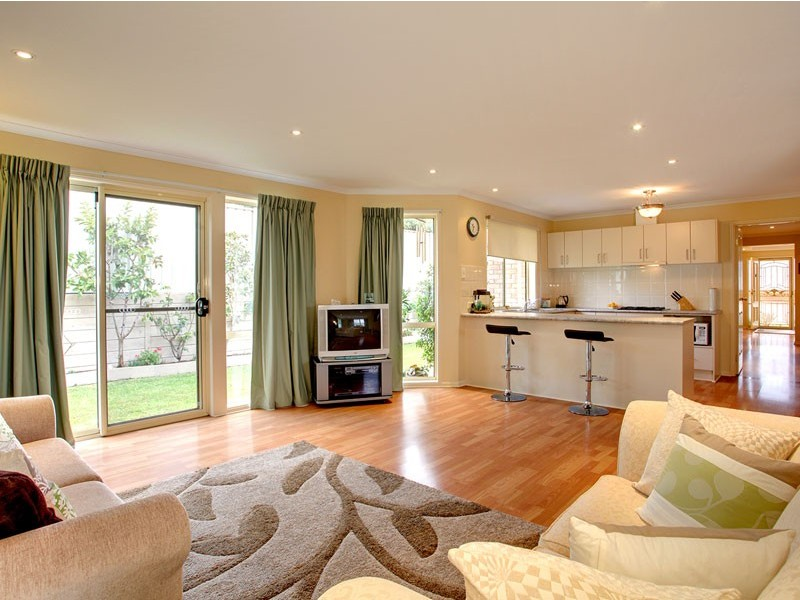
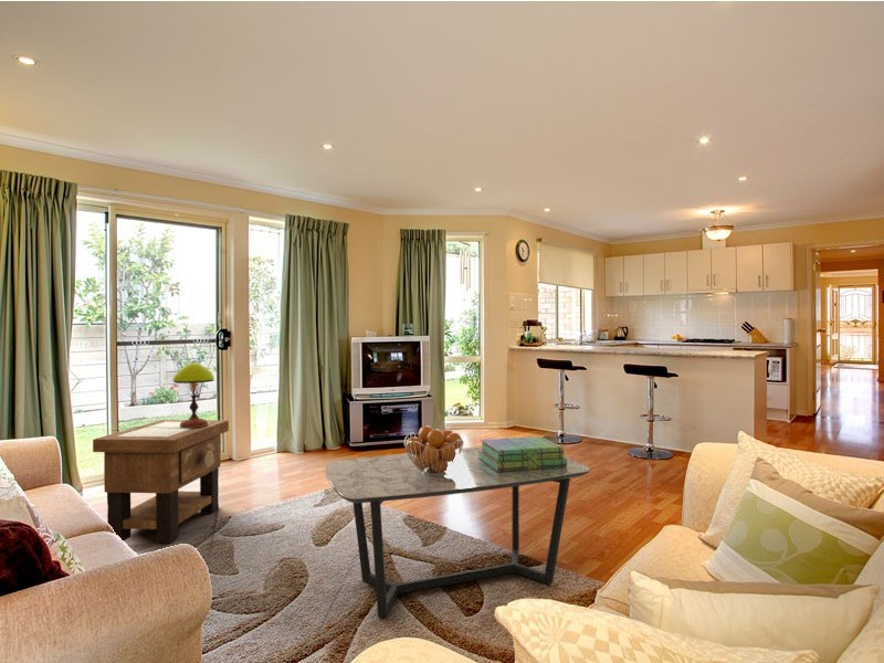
+ stack of books [478,435,567,472]
+ coffee table [325,446,591,619]
+ table lamp [112,361,215,432]
+ fruit basket [403,424,464,475]
+ side table [92,419,230,545]
